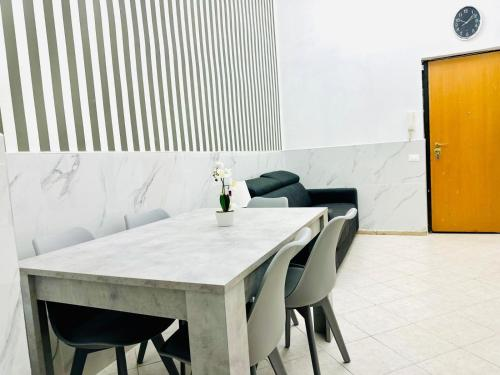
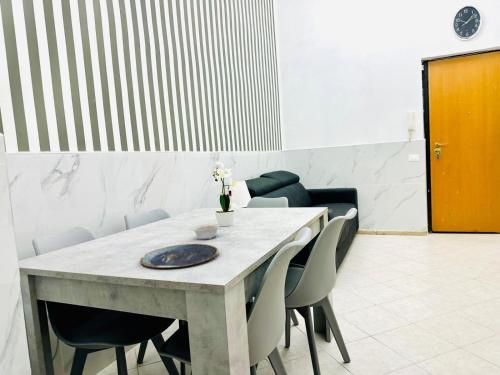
+ plate [139,243,219,269]
+ legume [189,223,220,241]
